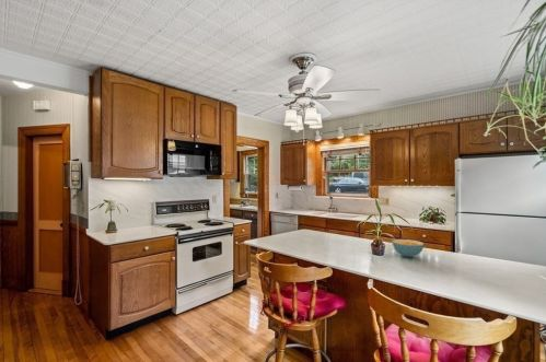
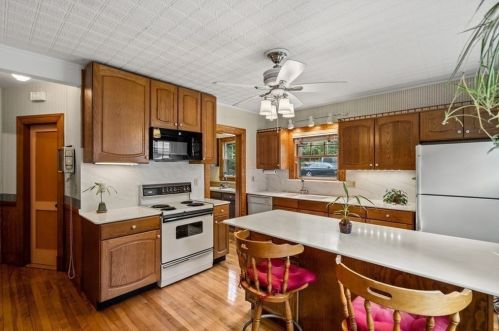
- cereal bowl [391,238,425,258]
